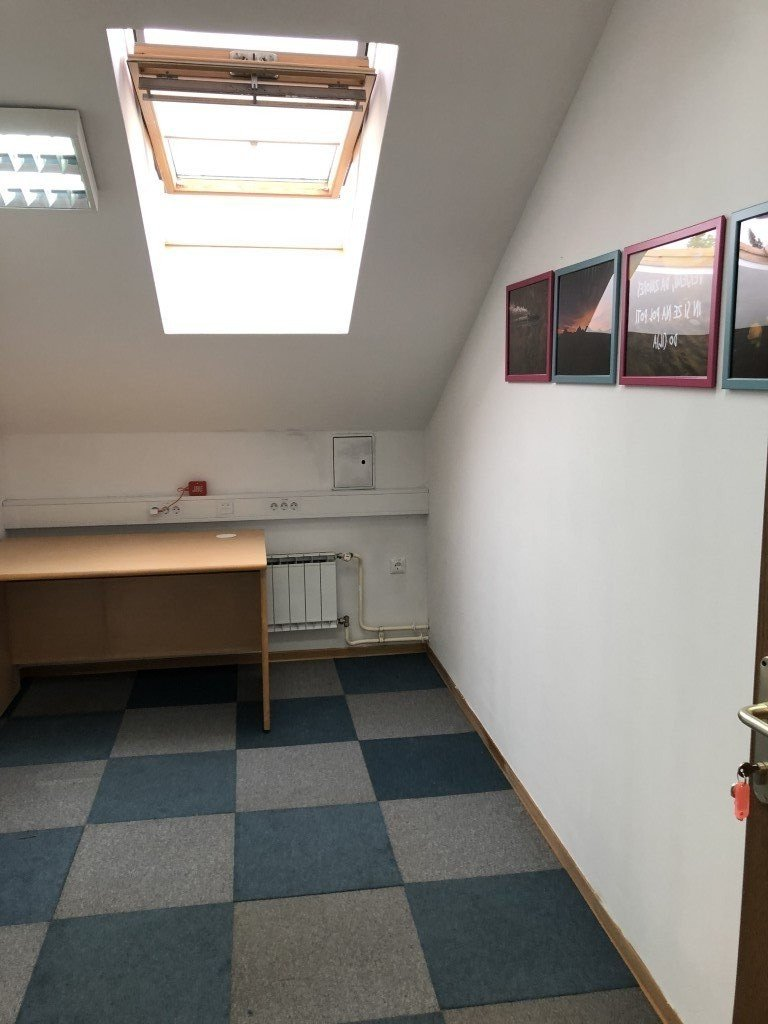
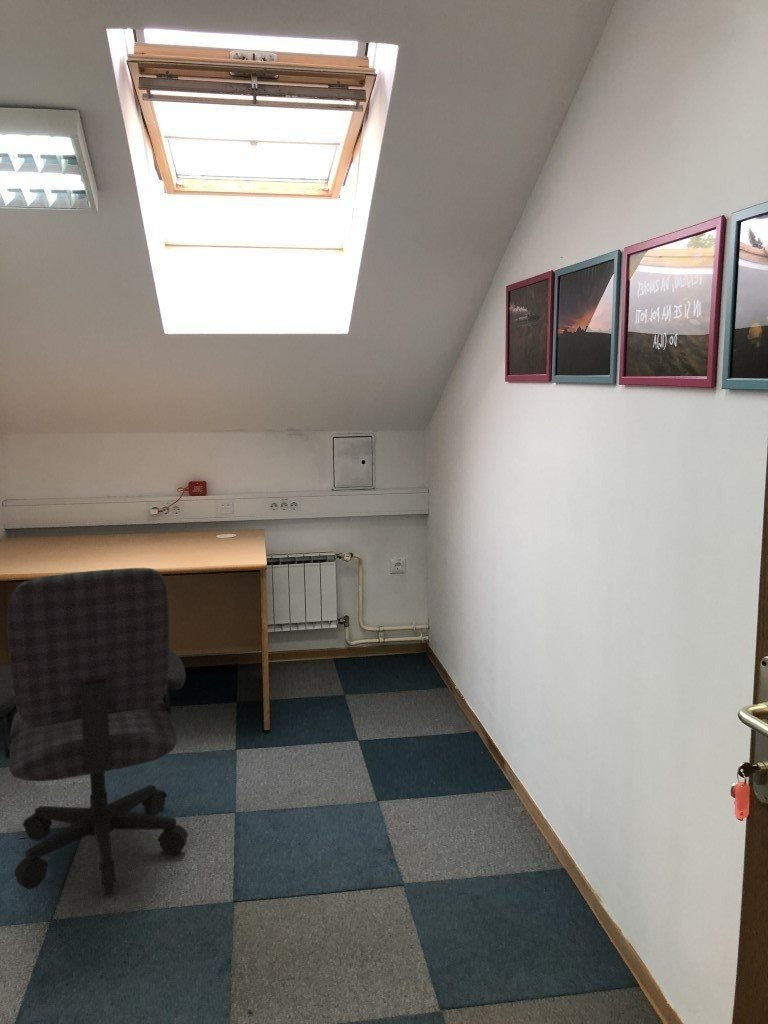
+ office chair [0,567,189,895]
